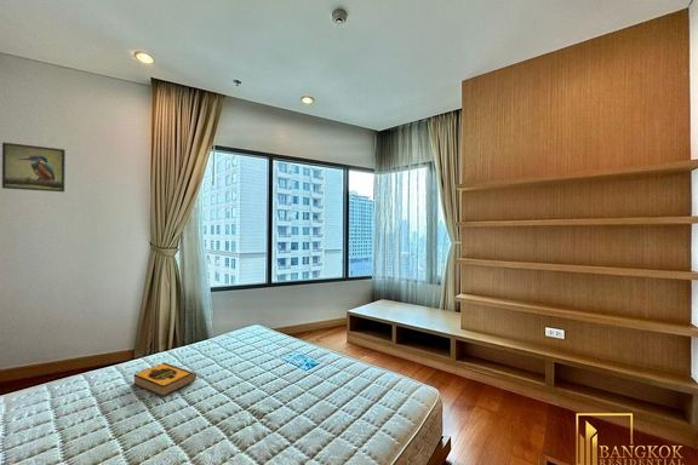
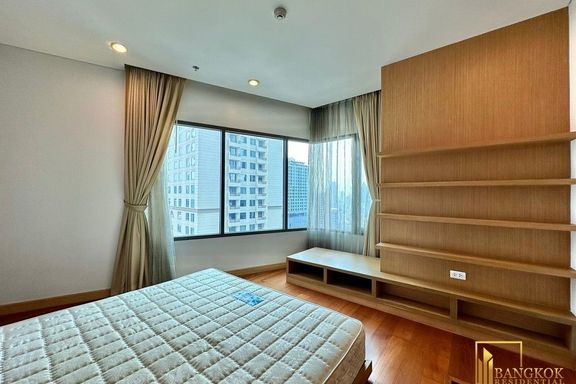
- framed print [1,142,67,194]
- hardback book [132,362,198,397]
